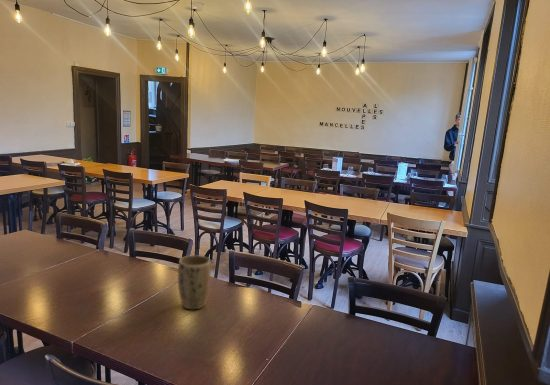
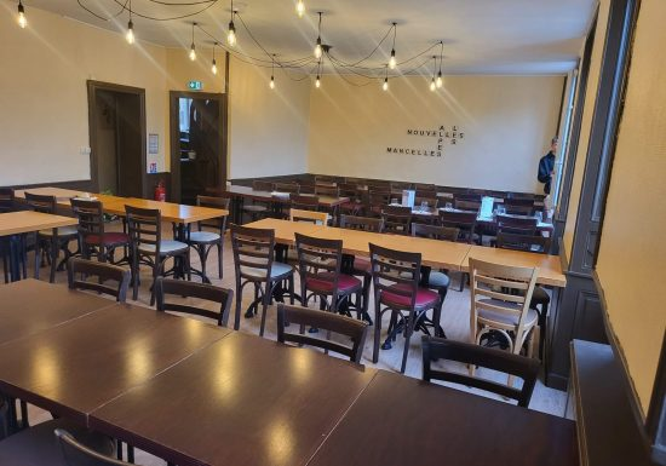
- plant pot [177,254,211,310]
